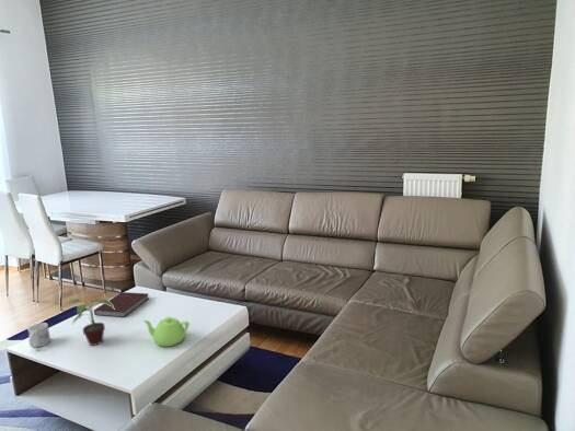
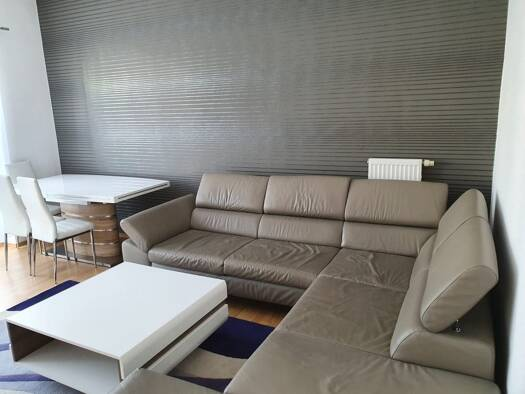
- notebook [93,291,149,318]
- potted plant [62,298,115,347]
- teapot [142,316,189,348]
- mug [27,322,51,349]
